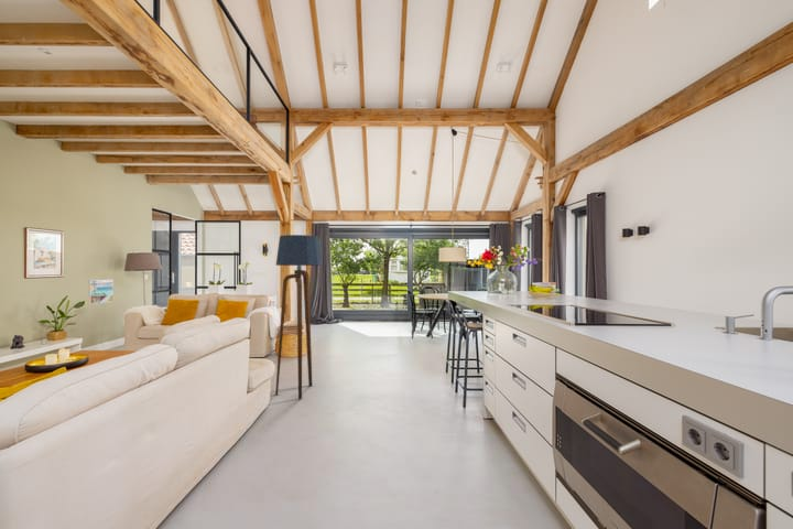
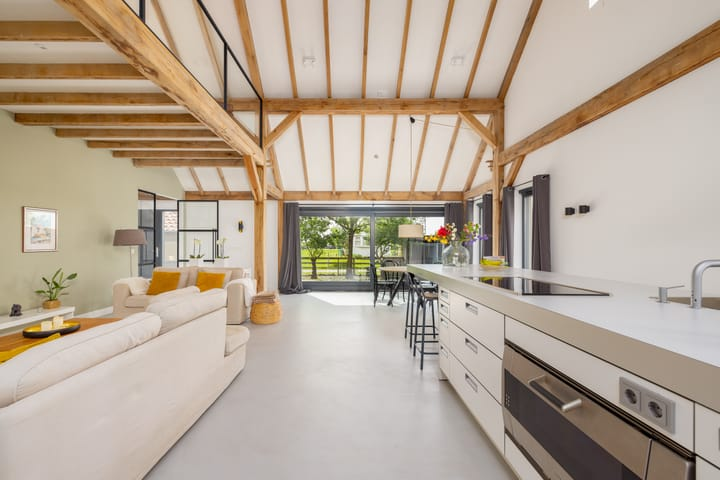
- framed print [87,279,115,305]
- floor lamp [274,234,324,400]
